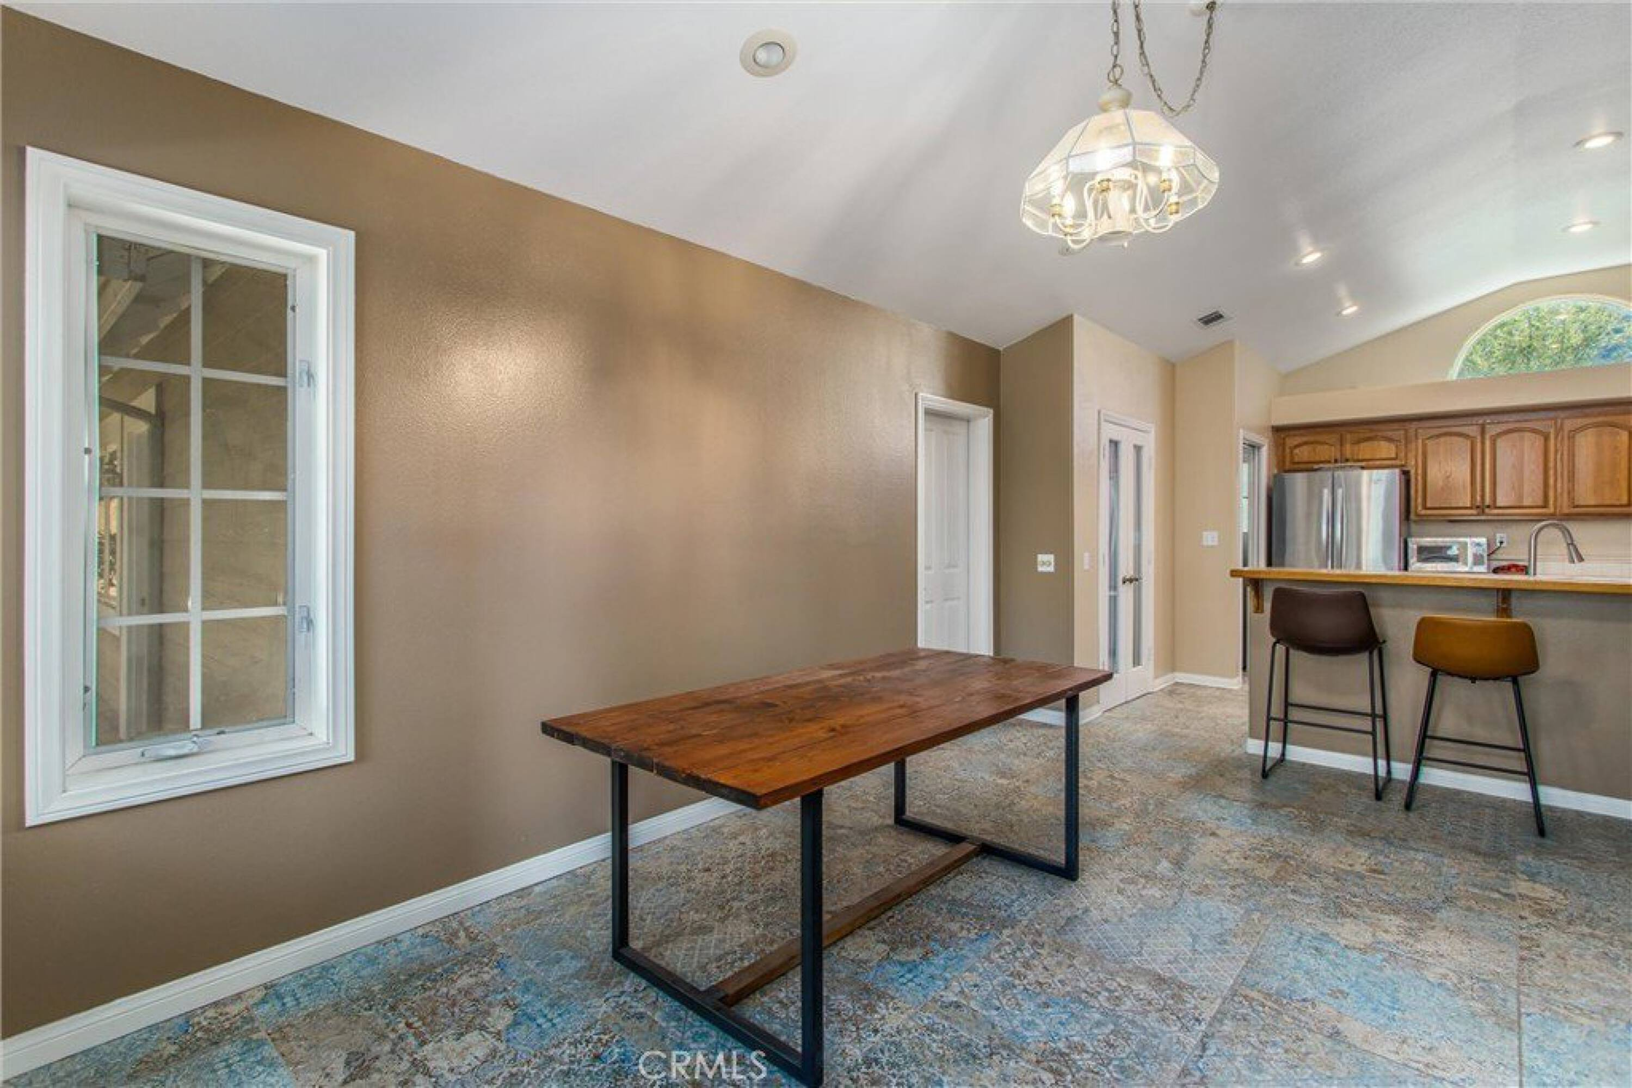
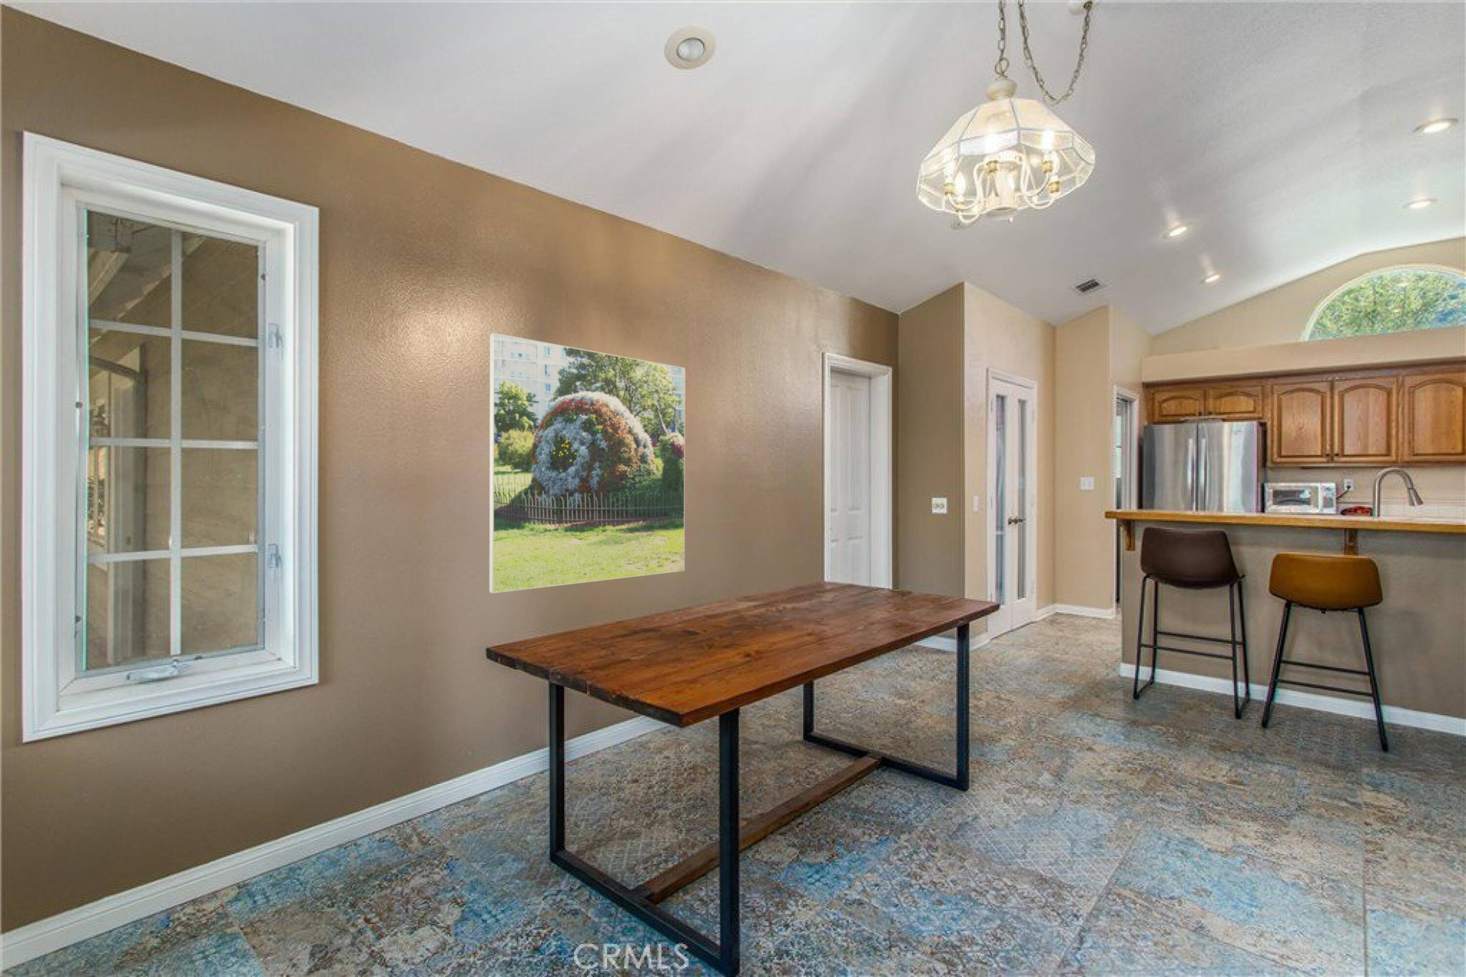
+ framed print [489,333,686,594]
